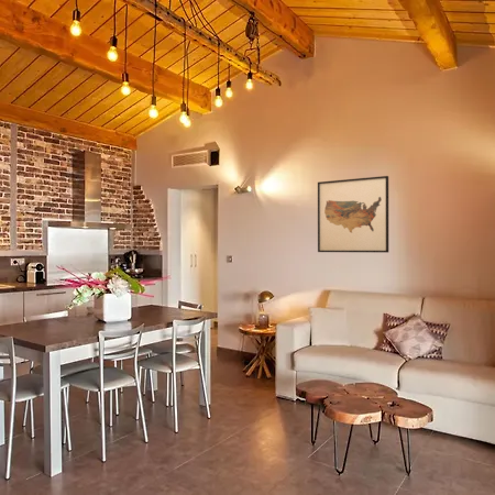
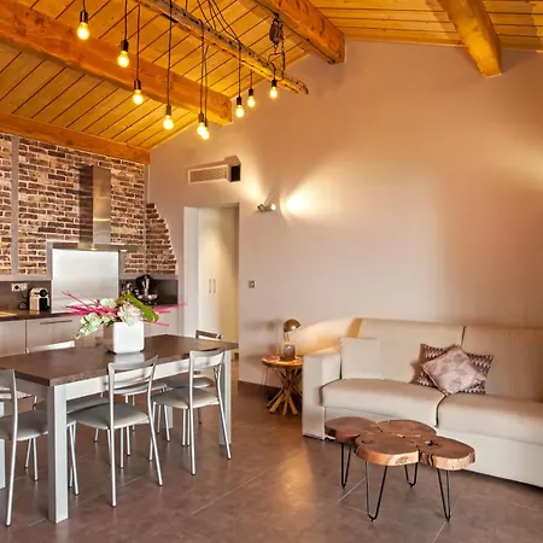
- wall art [317,175,389,254]
